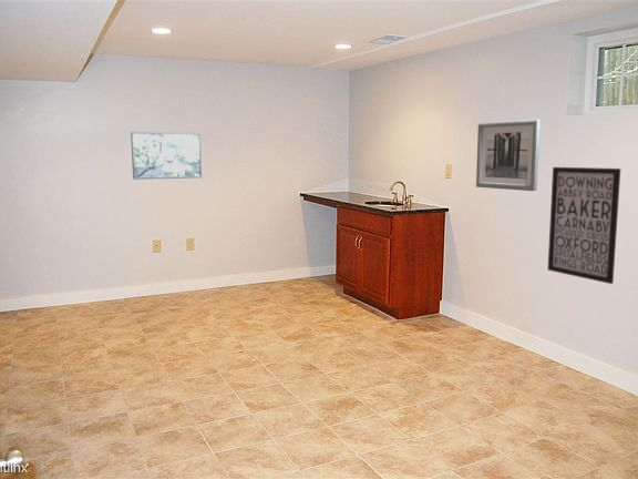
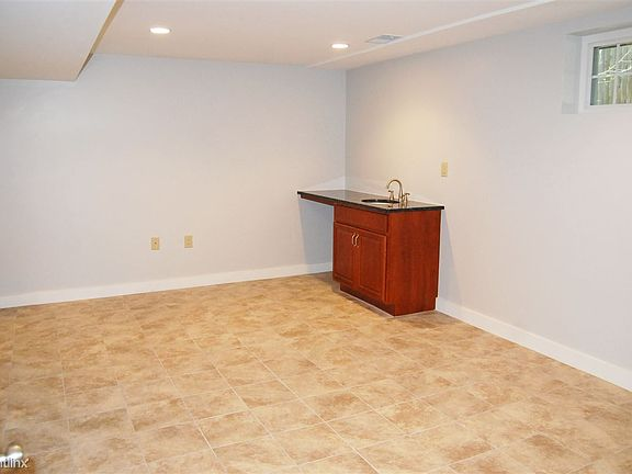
- wall art [475,119,542,192]
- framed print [130,131,203,181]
- wall art [546,166,621,285]
